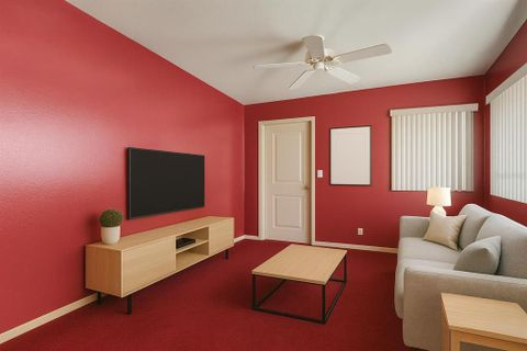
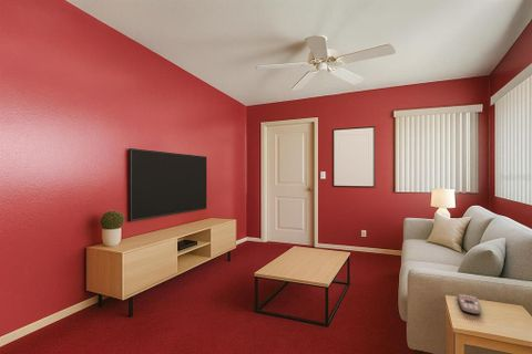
+ remote control [457,293,482,315]
